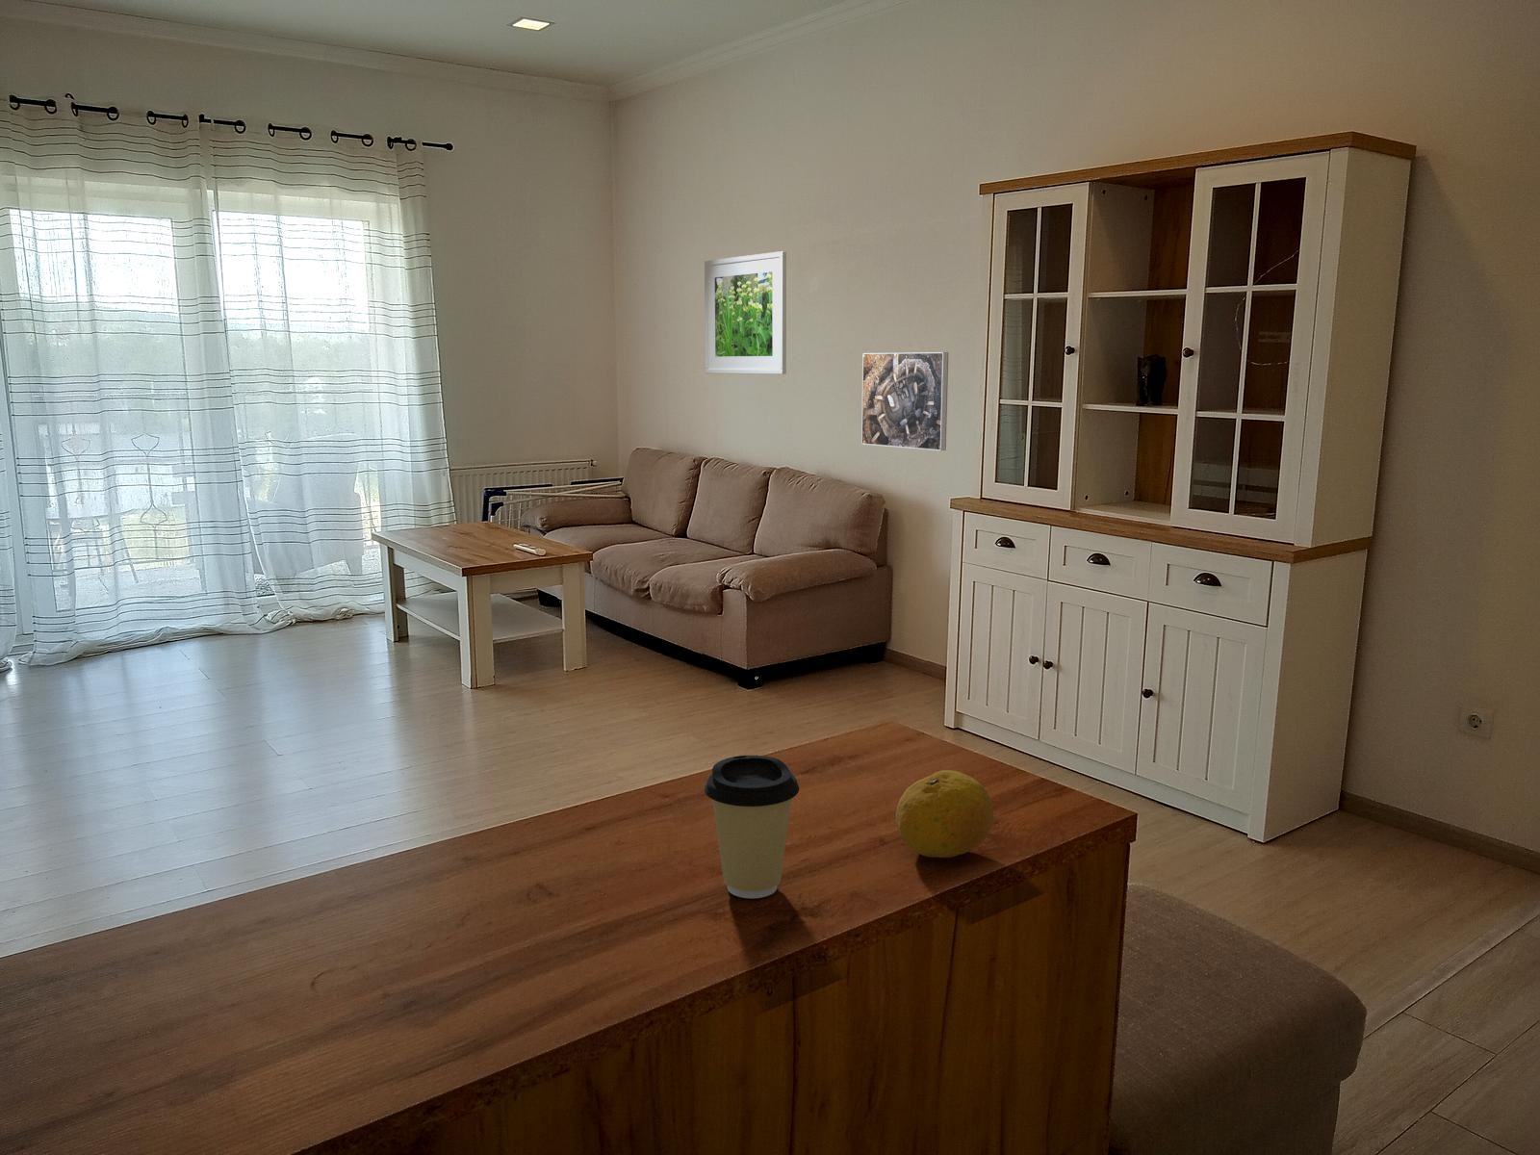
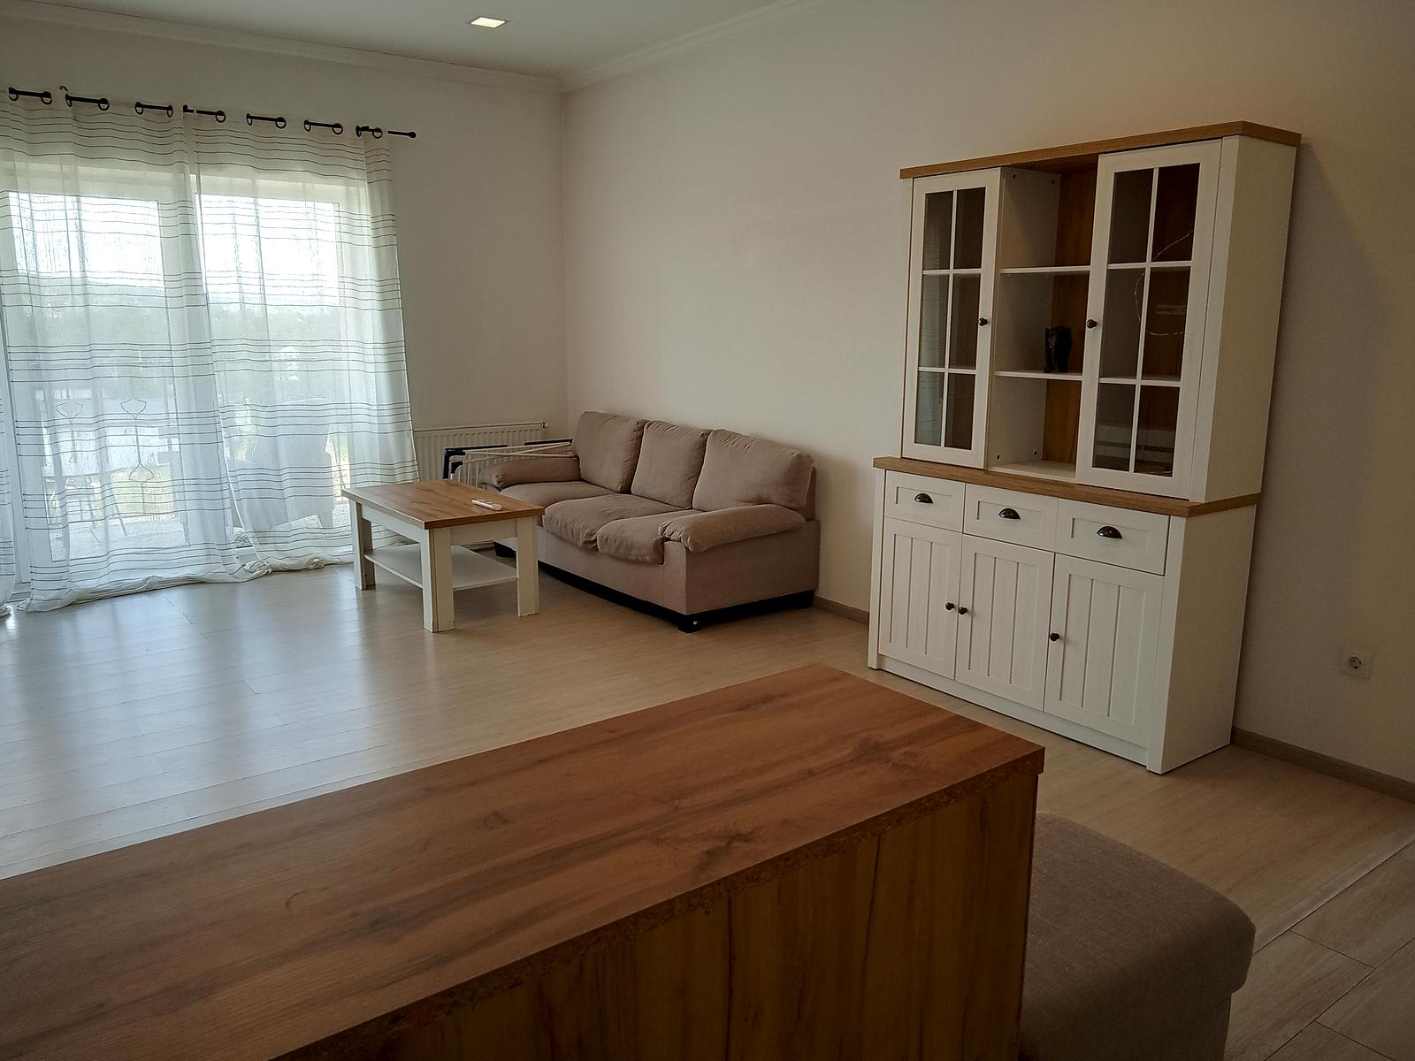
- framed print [861,352,949,451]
- fruit [895,769,994,859]
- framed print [703,250,787,375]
- coffee cup [703,755,800,899]
